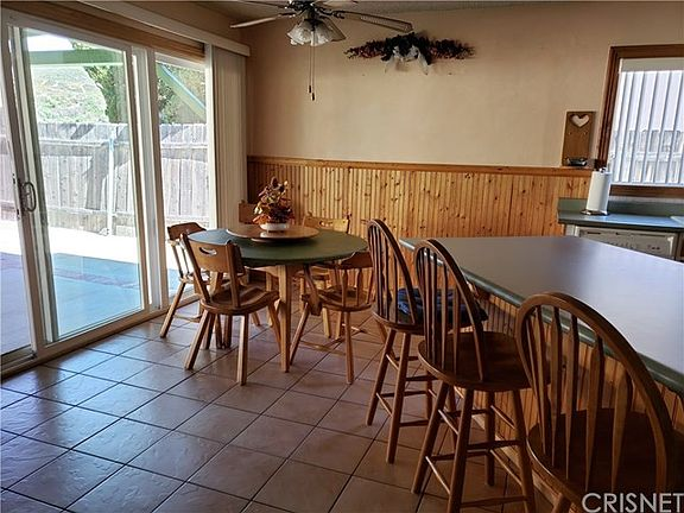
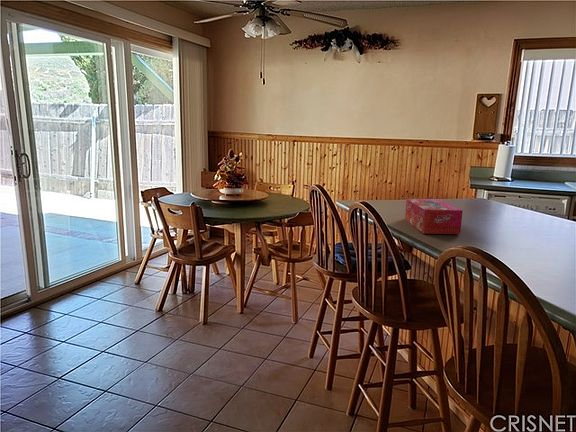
+ tissue box [404,198,463,235]
